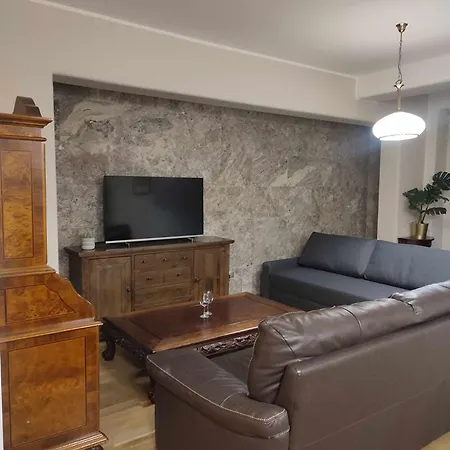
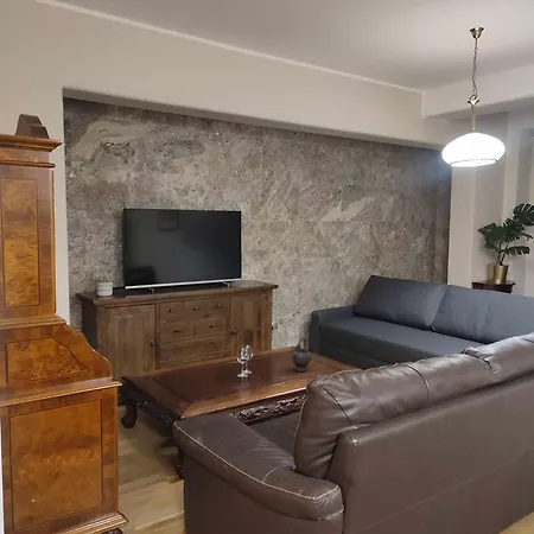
+ teapot [290,337,312,373]
